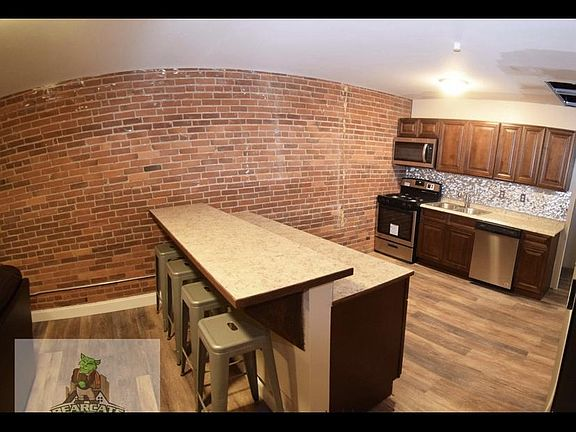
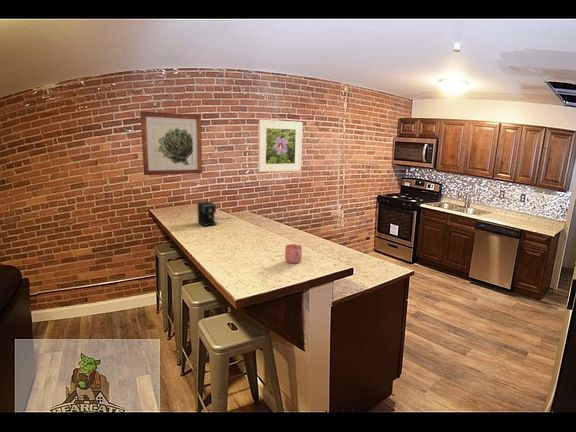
+ mug [284,243,303,264]
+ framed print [257,119,304,173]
+ coffee maker [196,201,232,227]
+ wall art [139,110,203,176]
